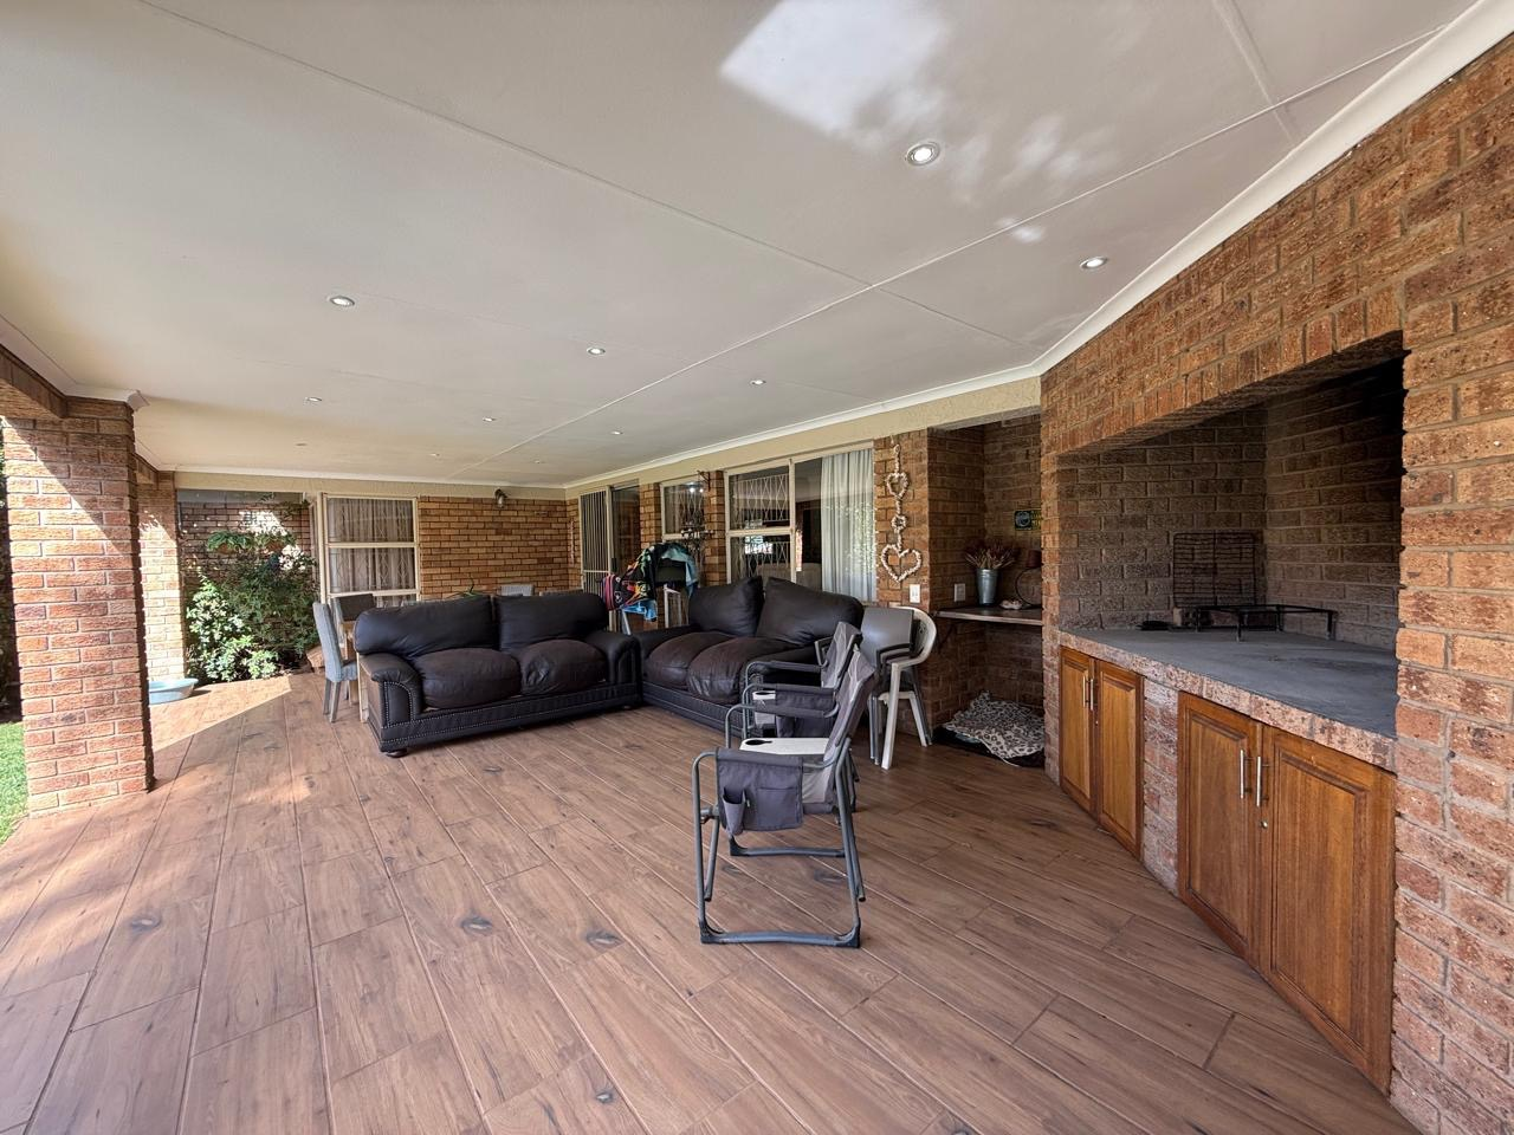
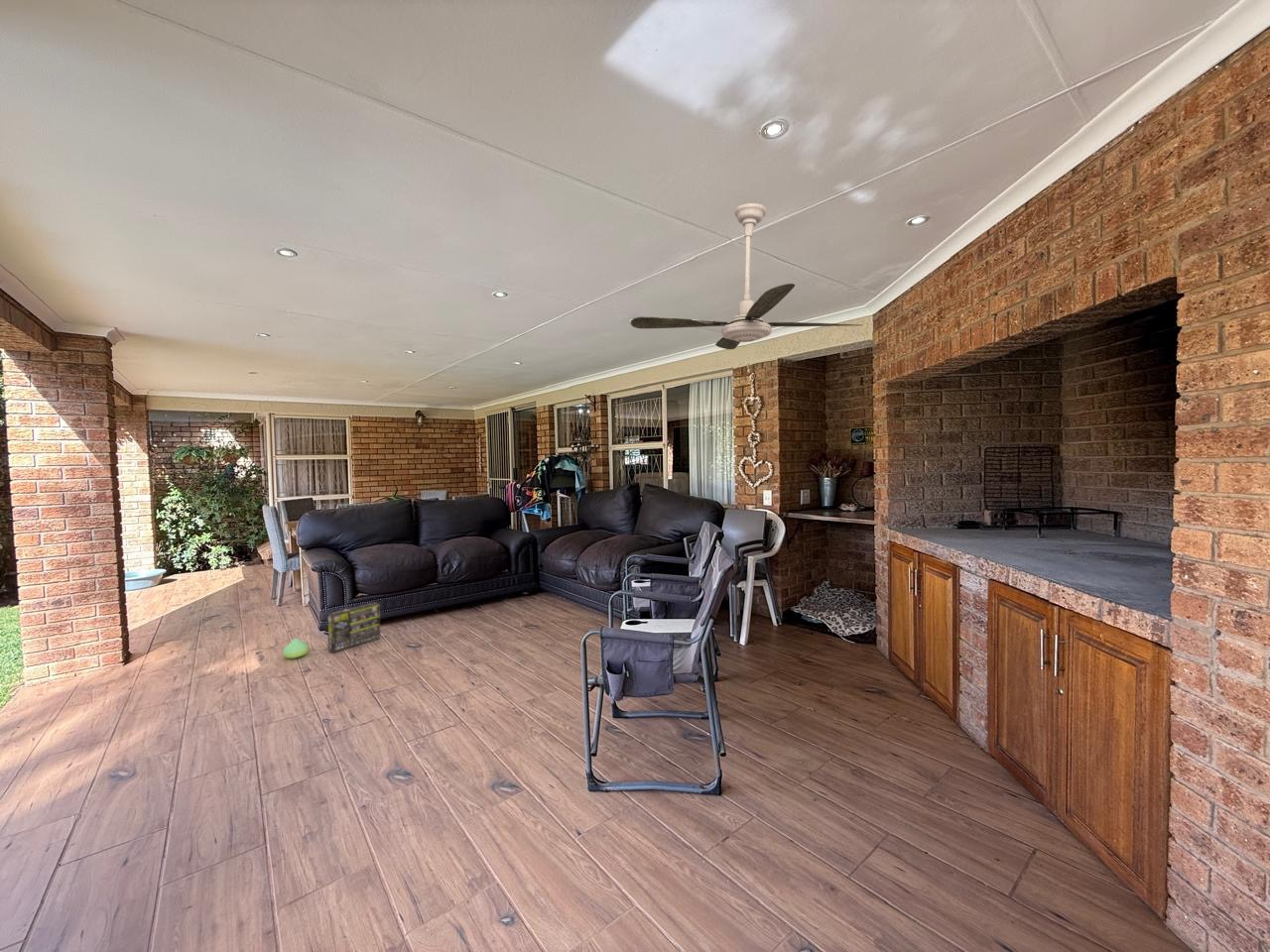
+ box [326,601,381,654]
+ plush toy [282,638,310,659]
+ ceiling fan [630,202,862,350]
